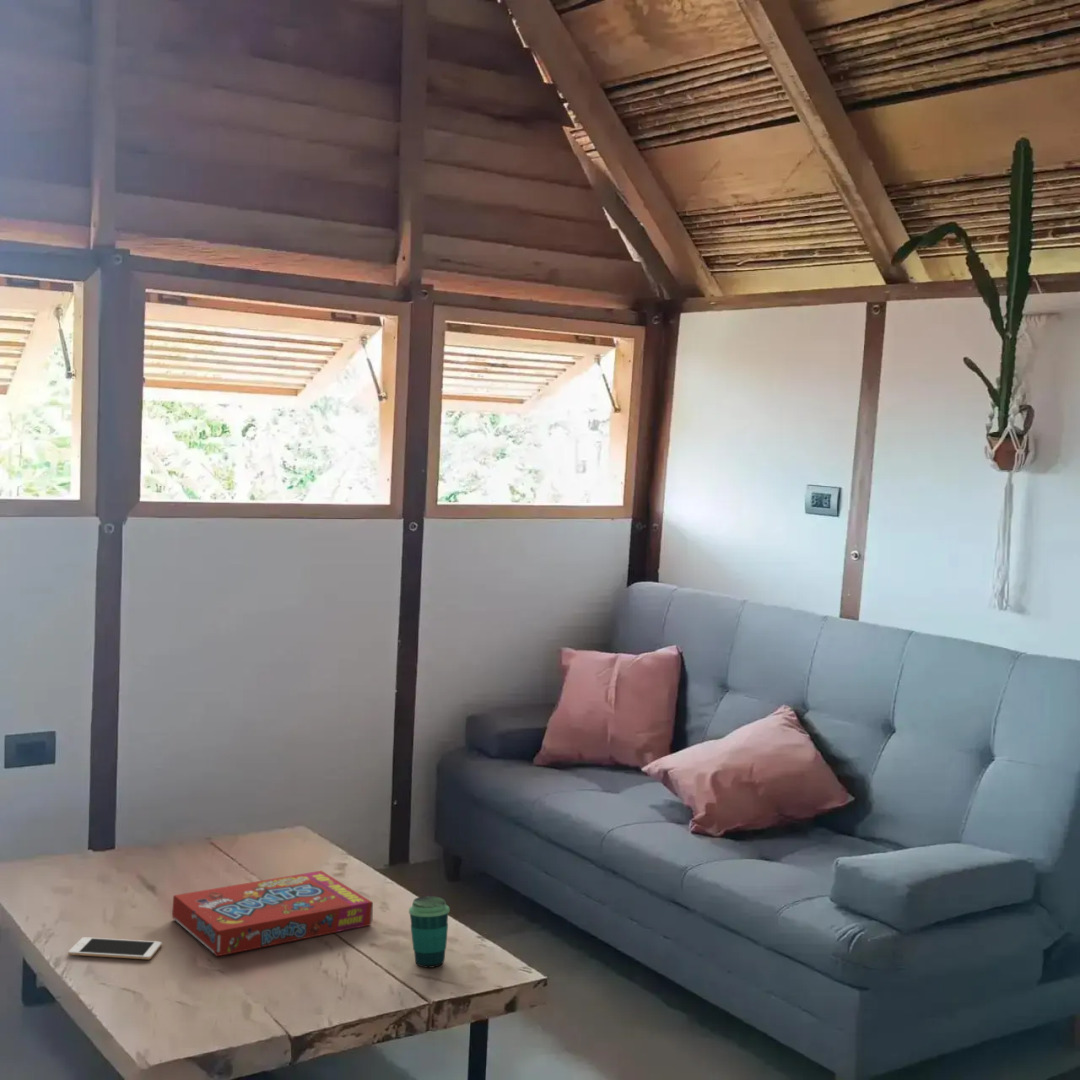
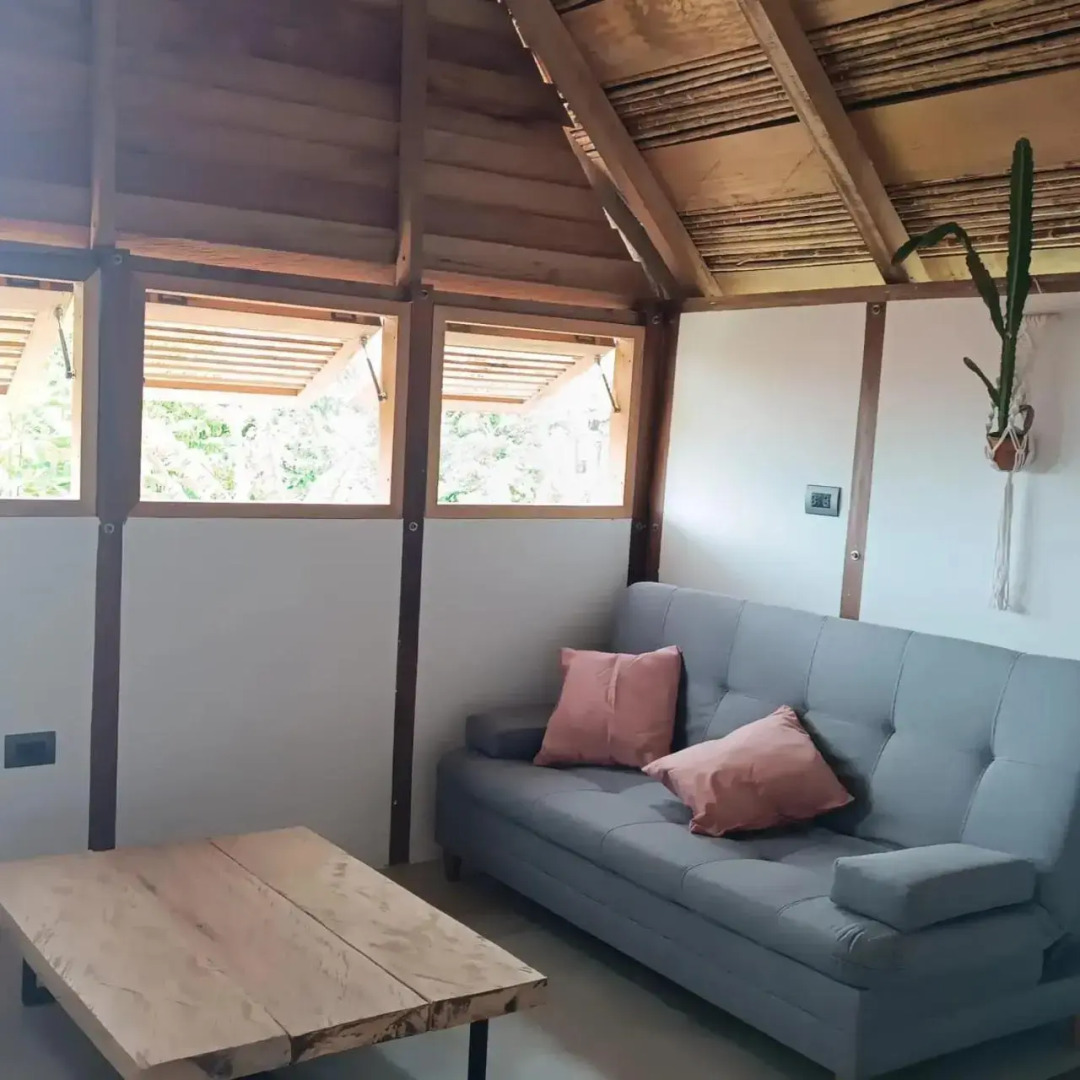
- cell phone [67,936,163,960]
- cup [408,895,451,969]
- snack box [171,870,374,957]
